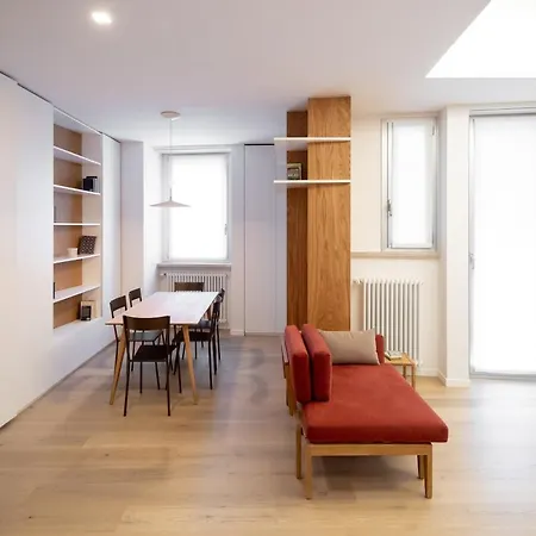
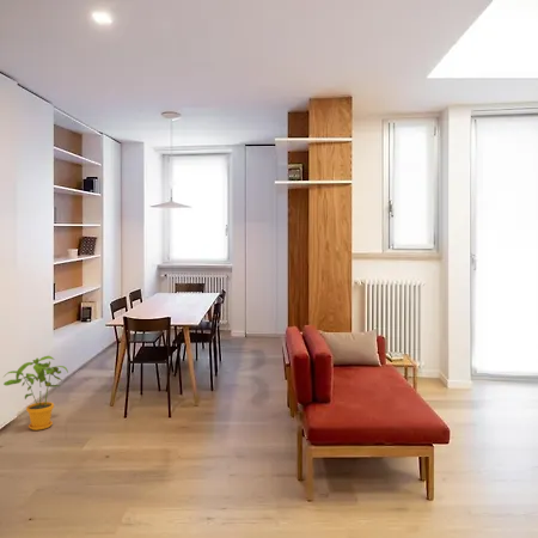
+ house plant [2,355,69,432]
